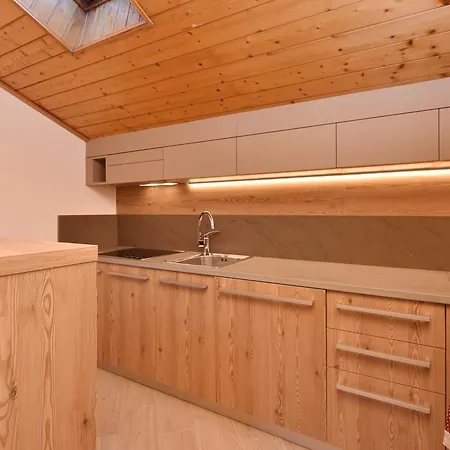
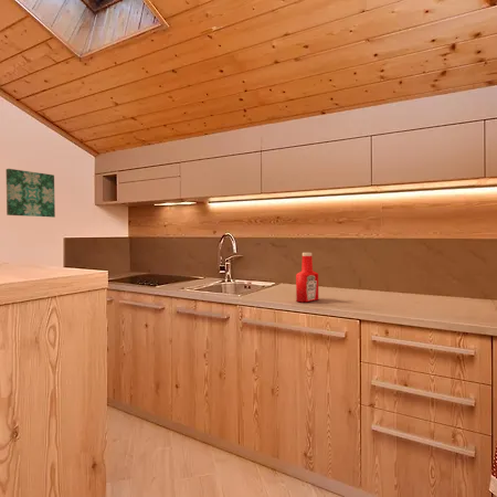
+ soap bottle [295,252,319,304]
+ wall art [6,168,56,219]
